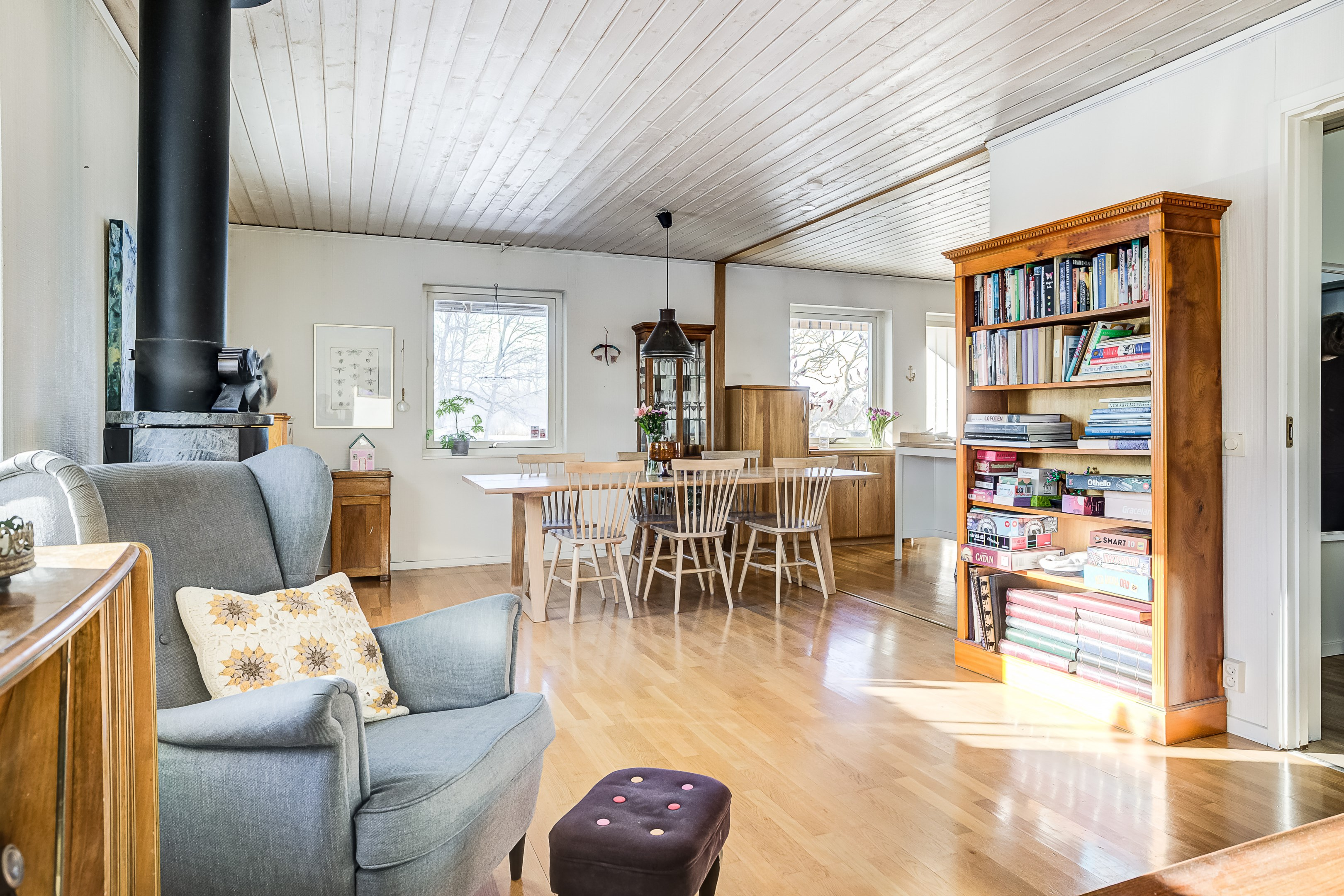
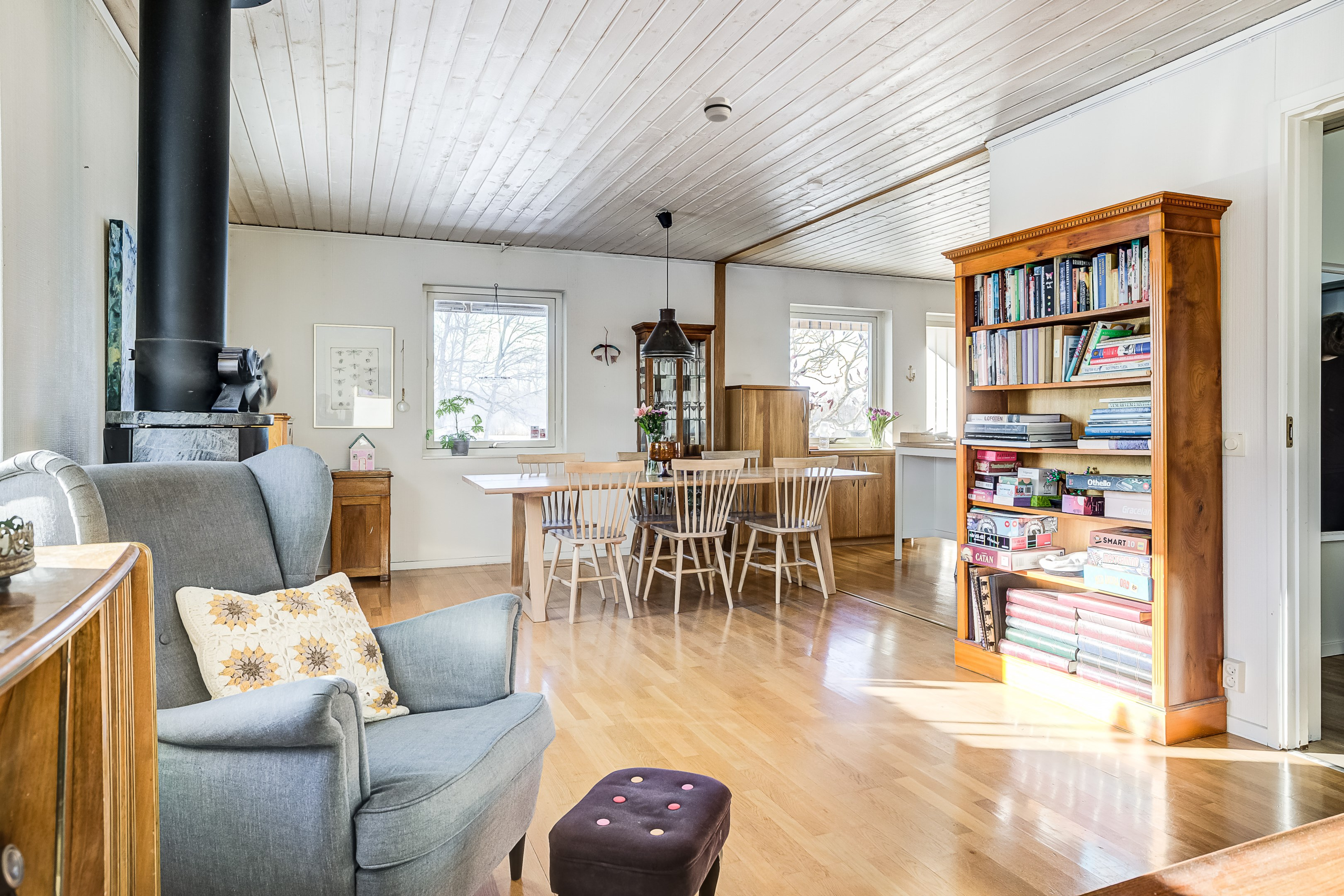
+ smoke detector [704,97,733,122]
